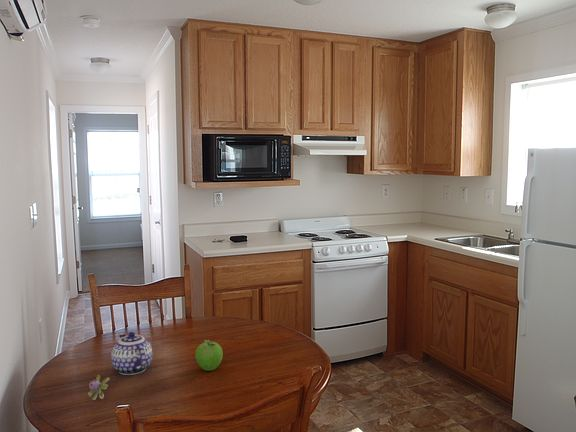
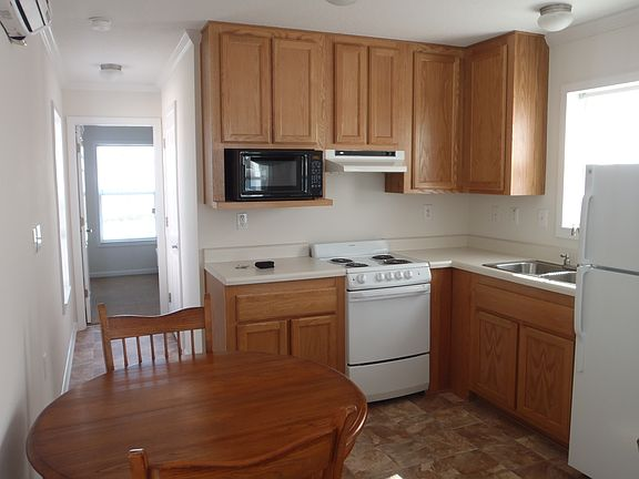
- teapot [110,331,153,376]
- flower [87,374,110,401]
- fruit [194,338,224,372]
